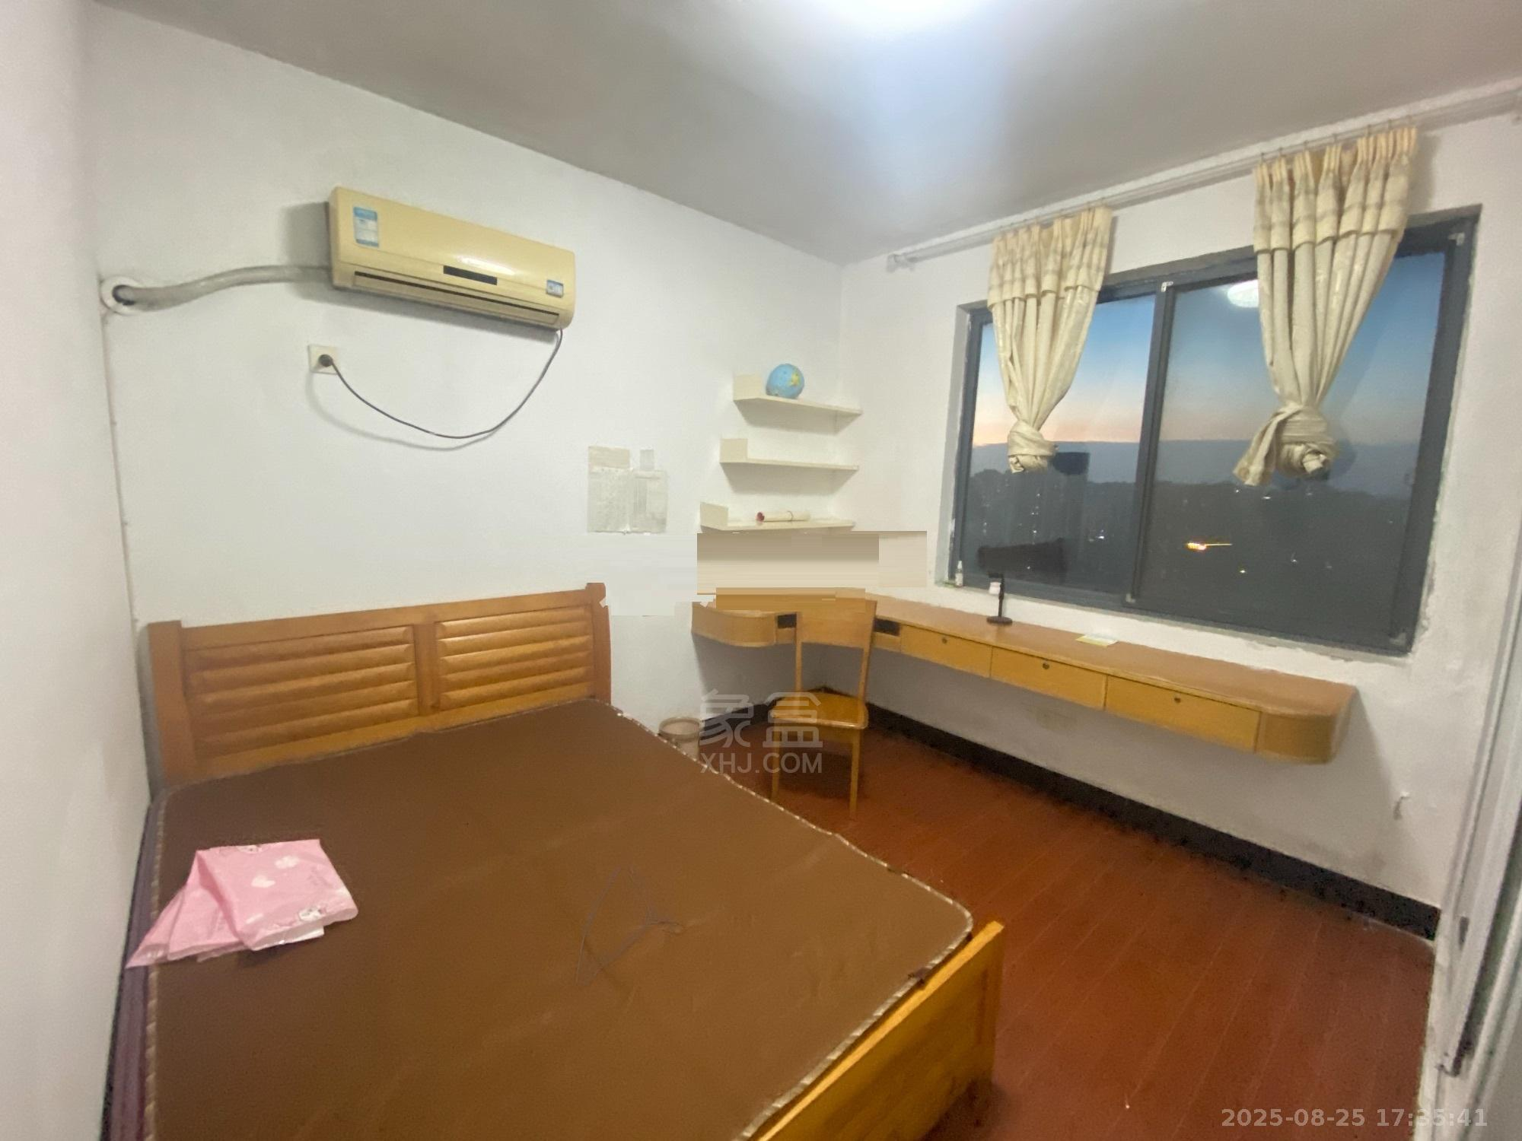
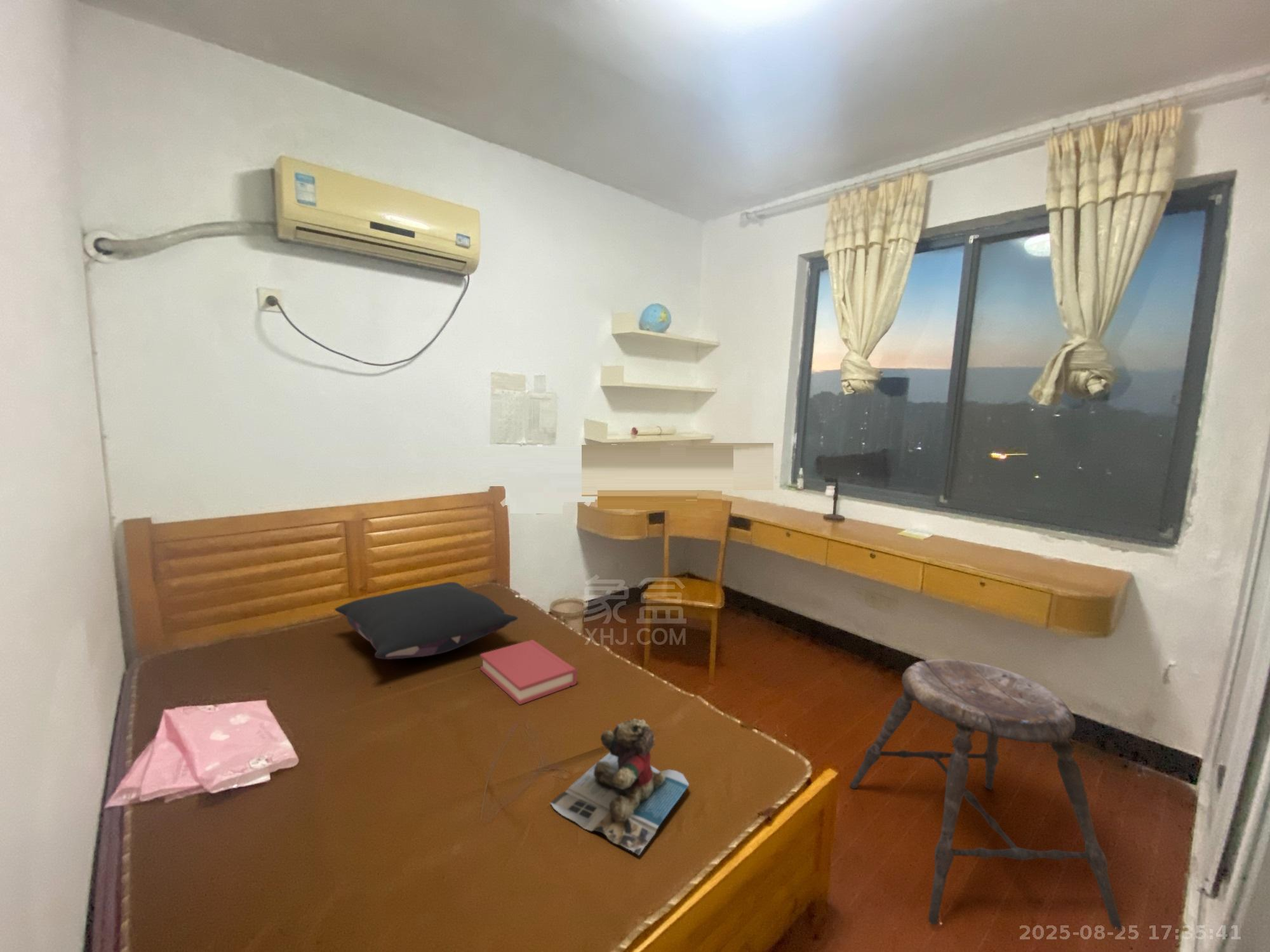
+ pillow [334,581,519,660]
+ stool [849,658,1123,930]
+ teddy bear [550,718,690,856]
+ hardback book [479,639,578,706]
